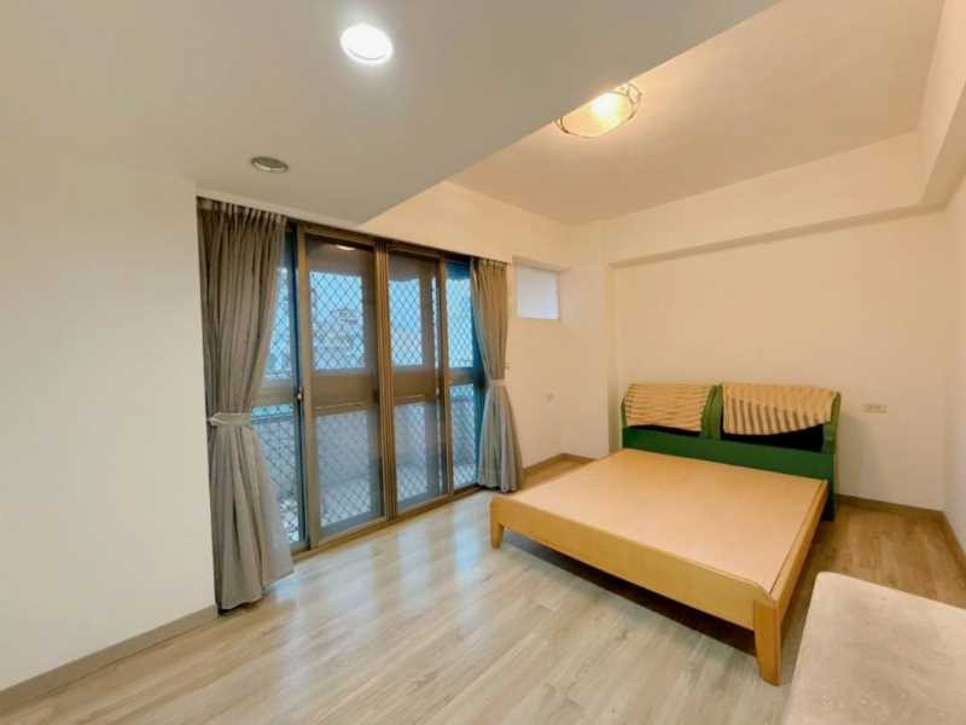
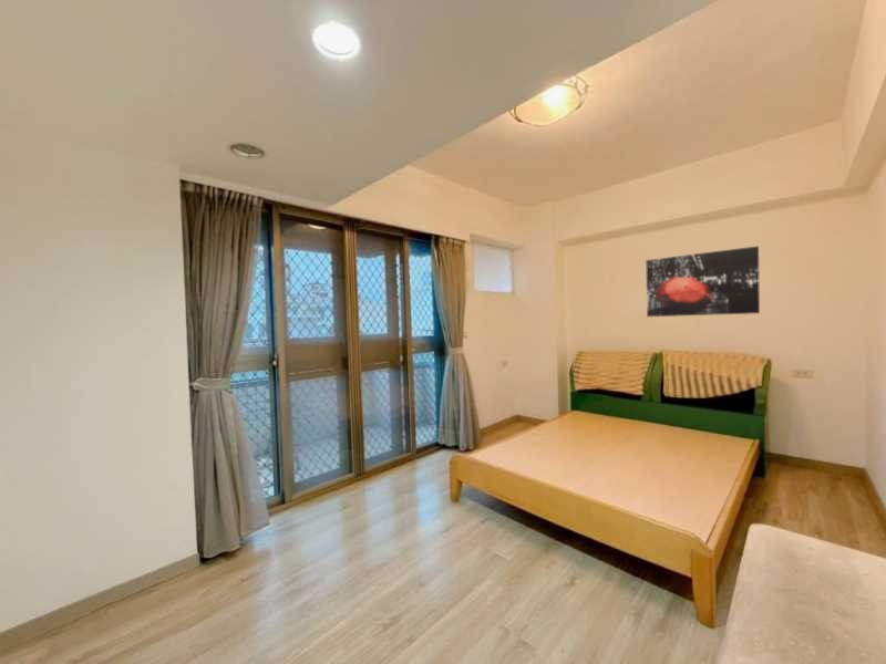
+ wall art [645,245,761,318]
